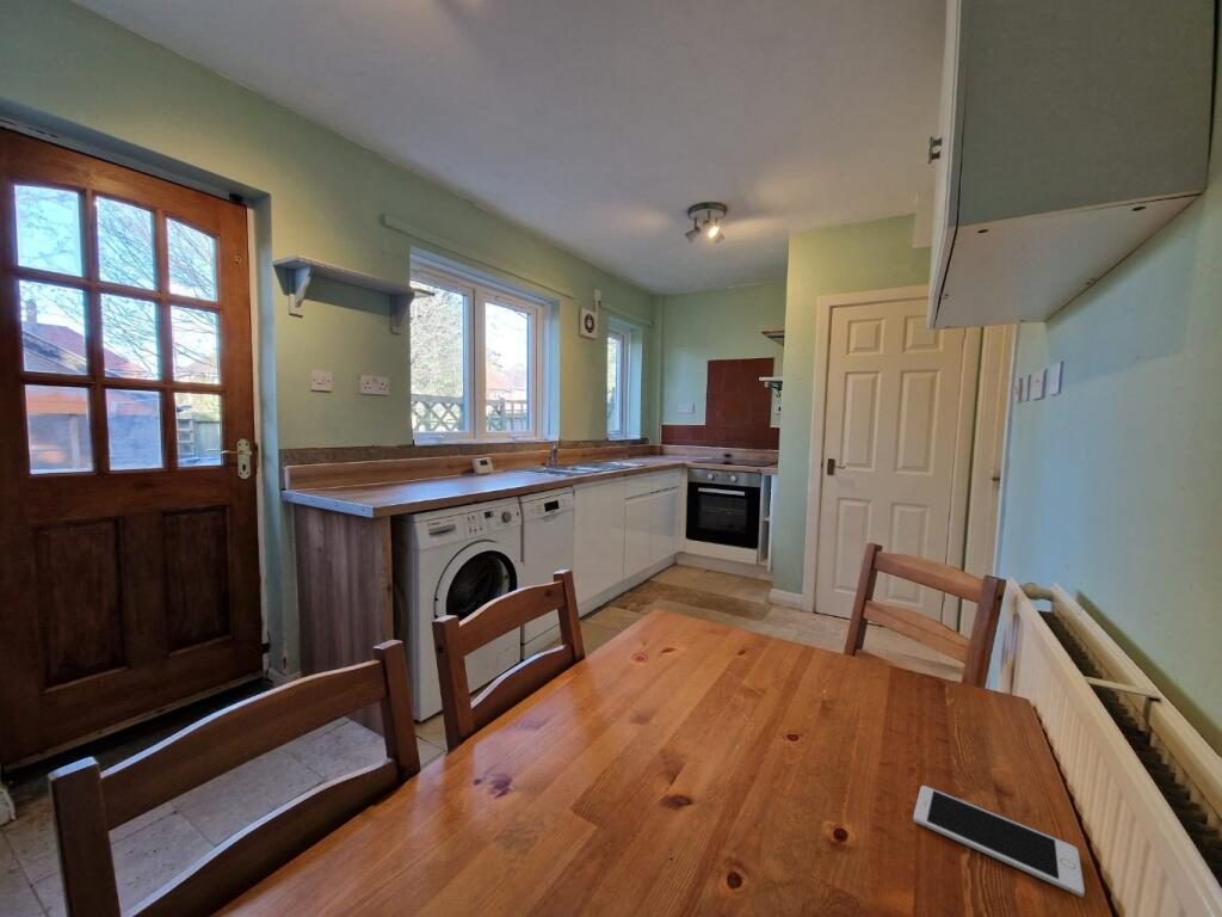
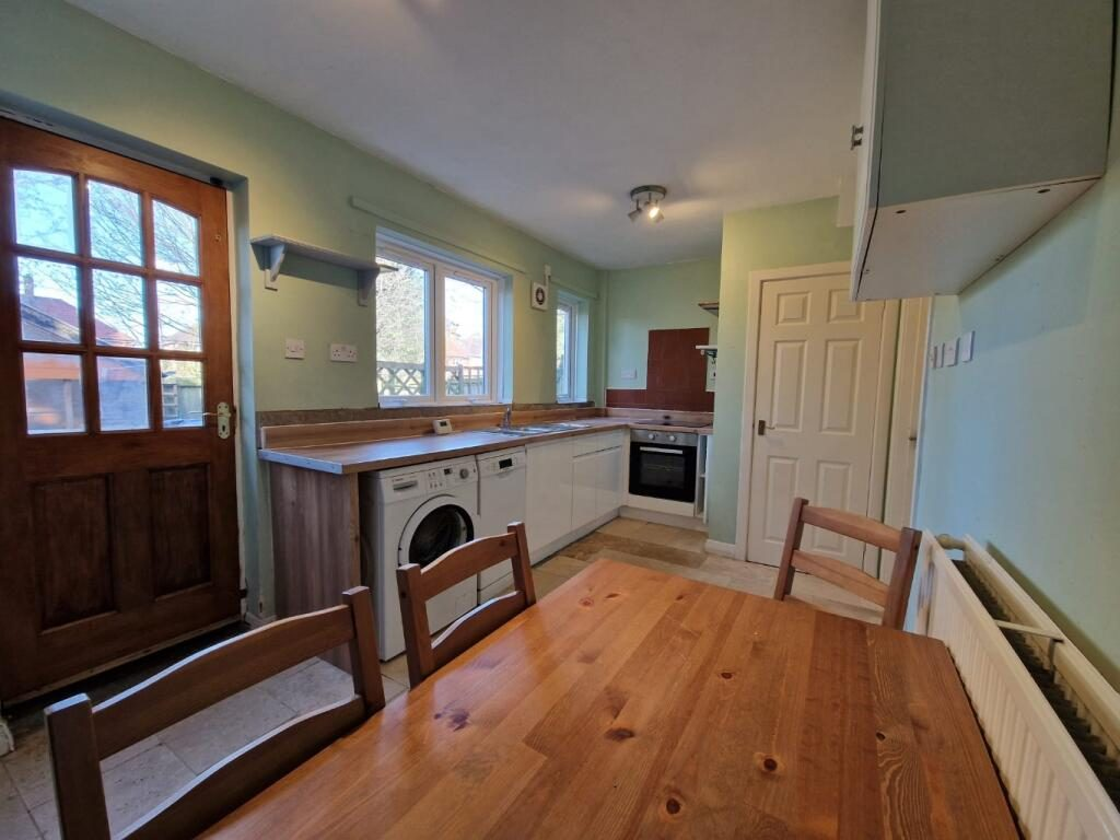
- cell phone [913,784,1086,898]
